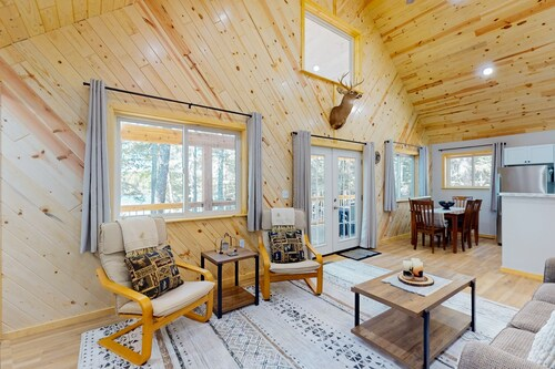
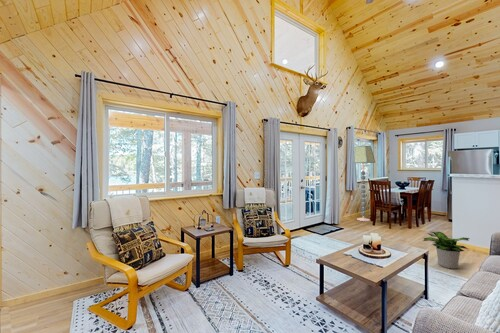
+ floor lamp [353,145,376,222]
+ potted plant [423,231,471,270]
